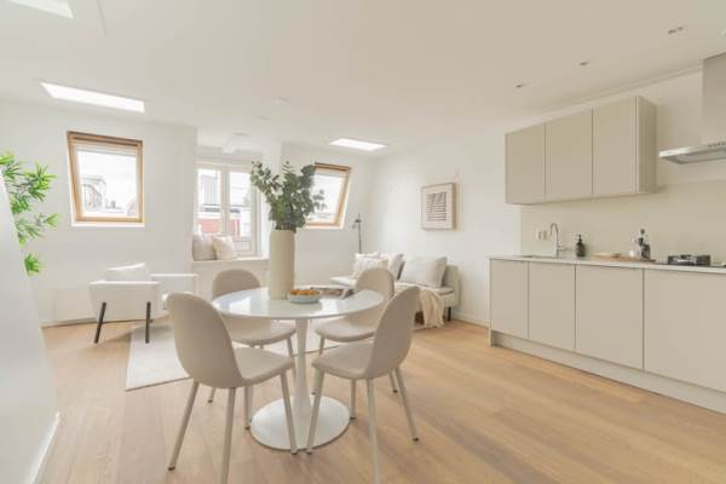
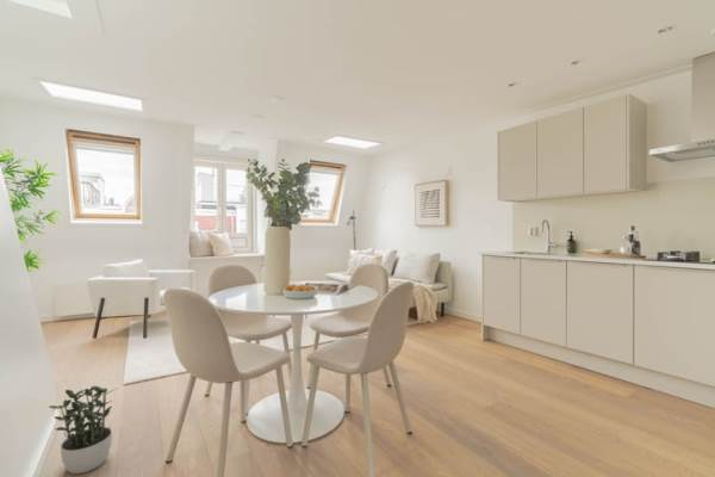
+ potted plant [48,385,120,475]
